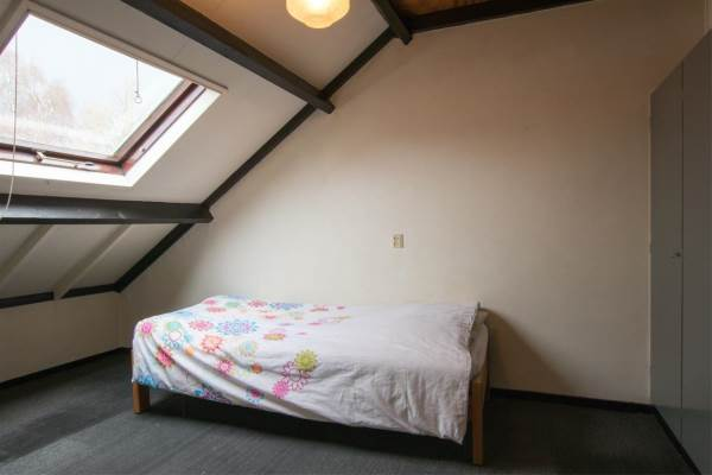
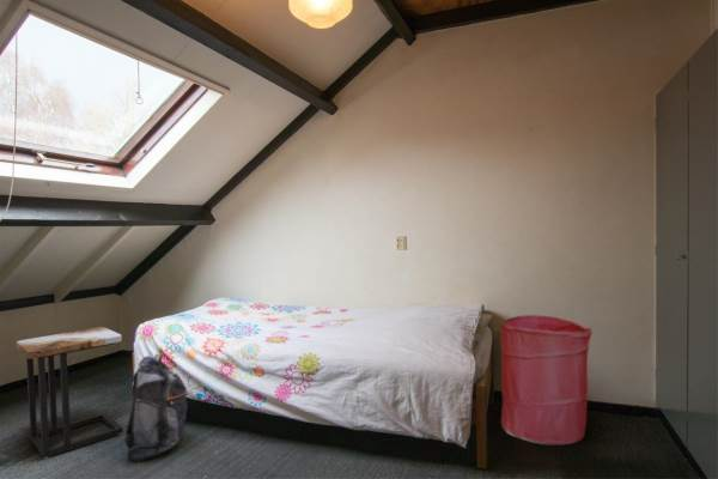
+ backpack [123,352,188,462]
+ laundry hamper [500,314,592,445]
+ side table [16,326,124,460]
